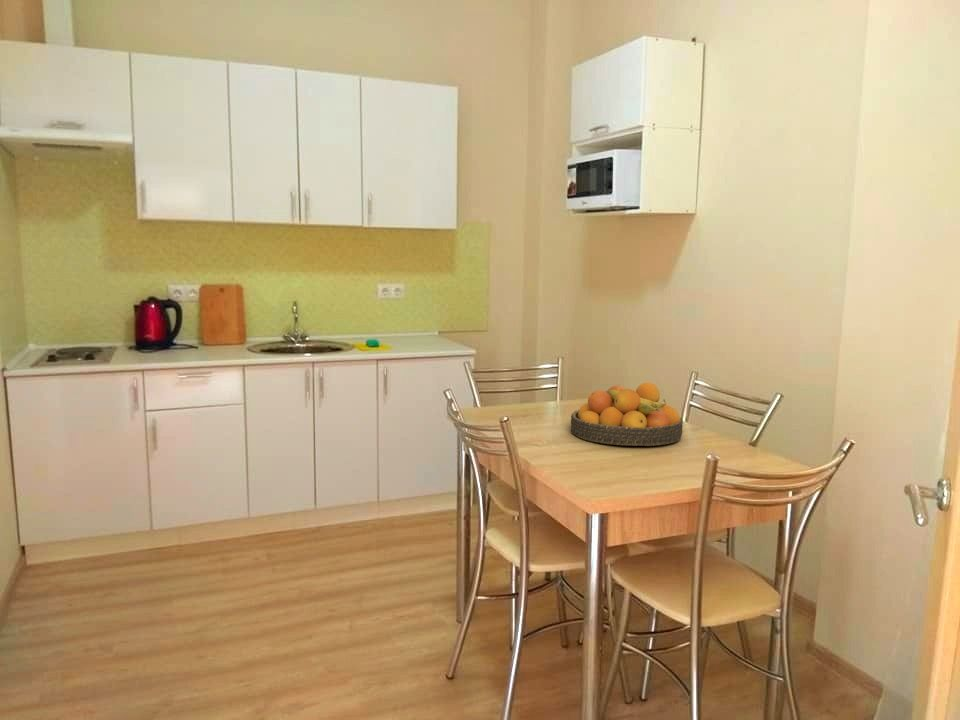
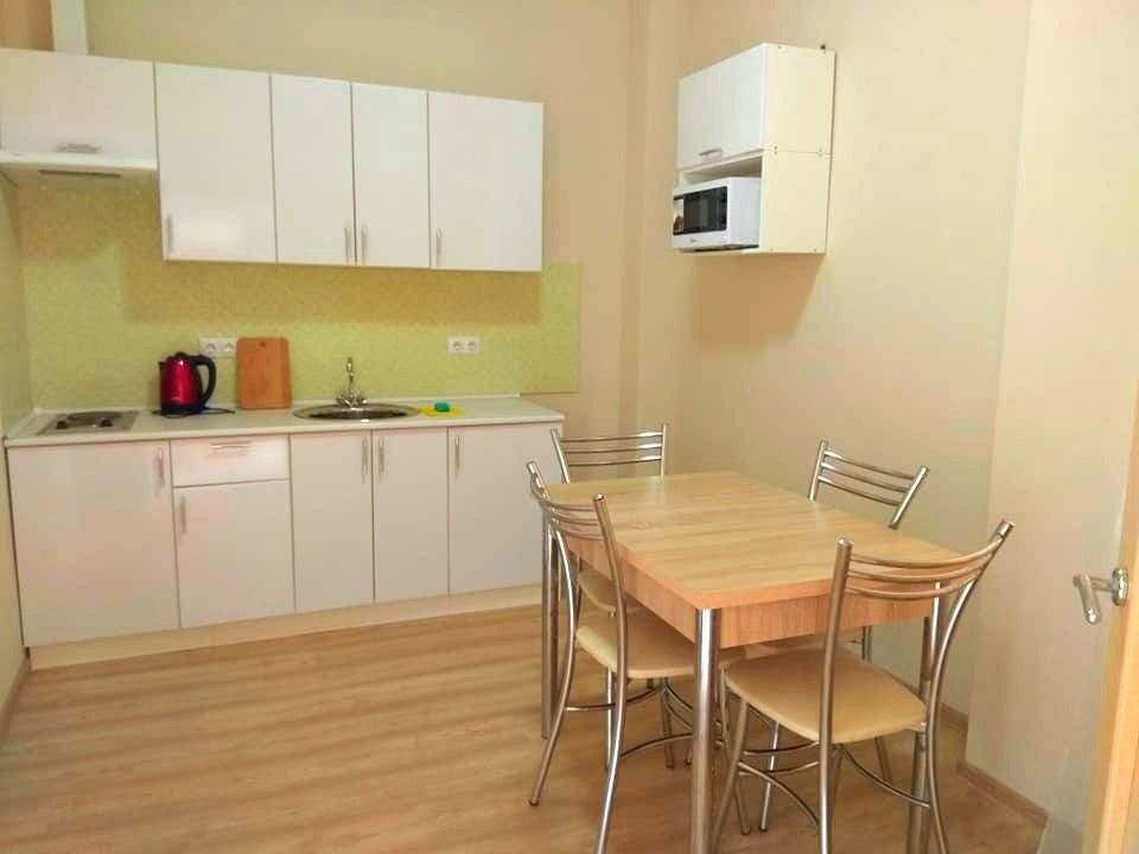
- fruit bowl [570,382,684,447]
